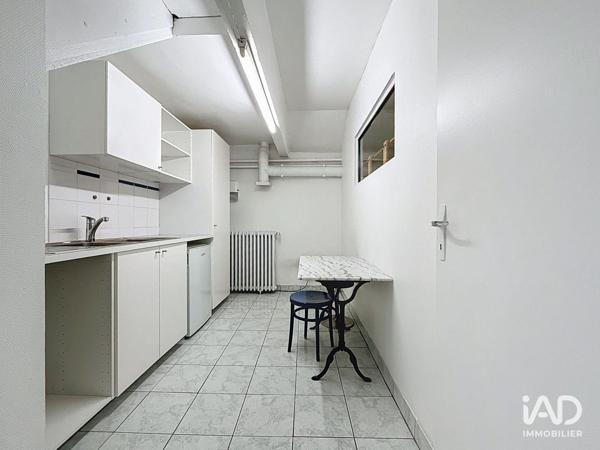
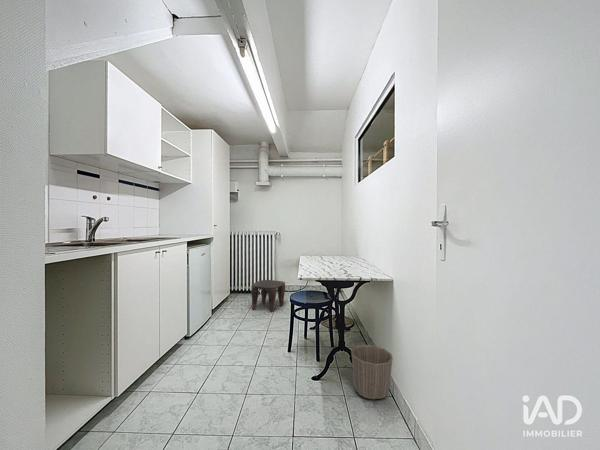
+ stool [250,279,286,313]
+ waste basket [350,344,394,400]
